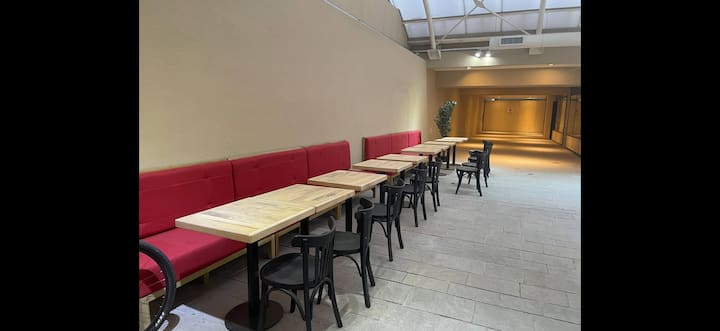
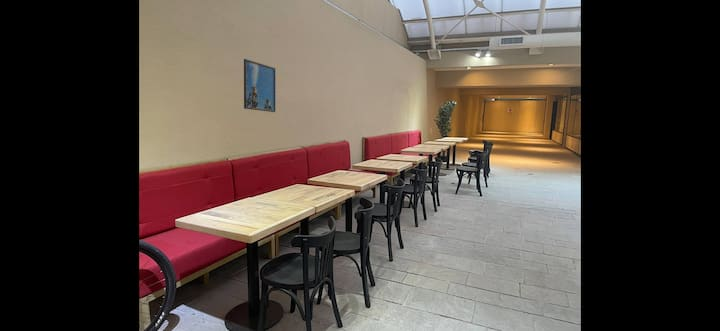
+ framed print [243,58,277,113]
